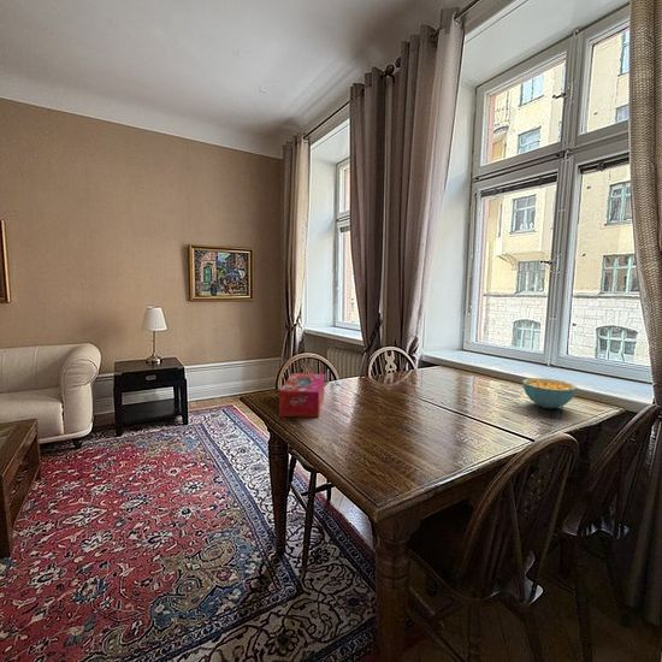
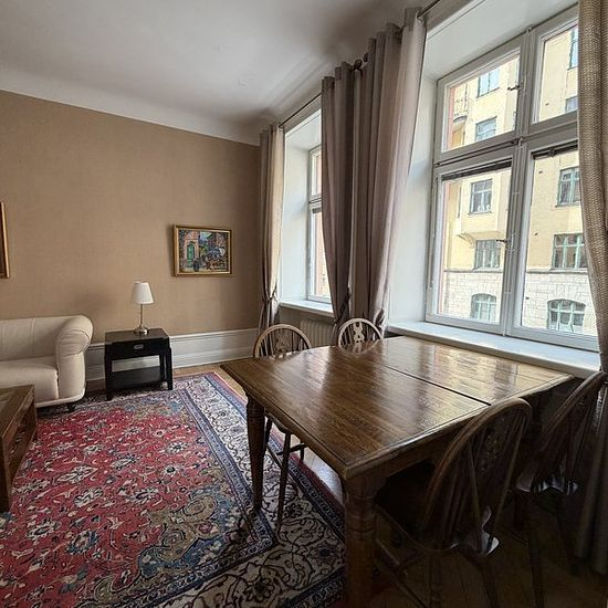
- cereal bowl [521,377,578,409]
- tissue box [278,372,326,419]
